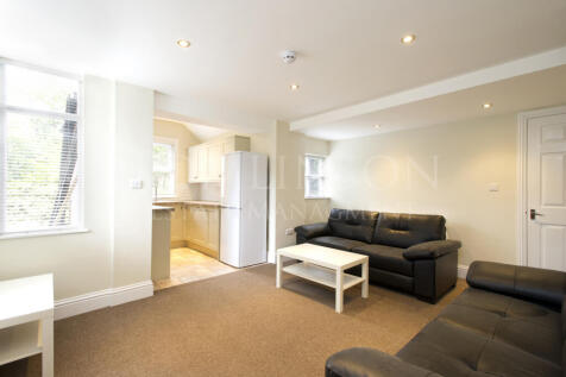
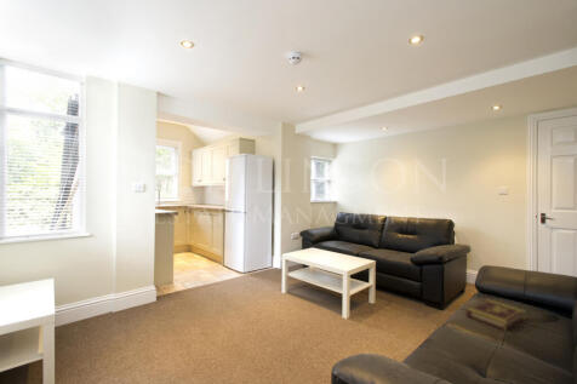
+ book [465,299,526,331]
